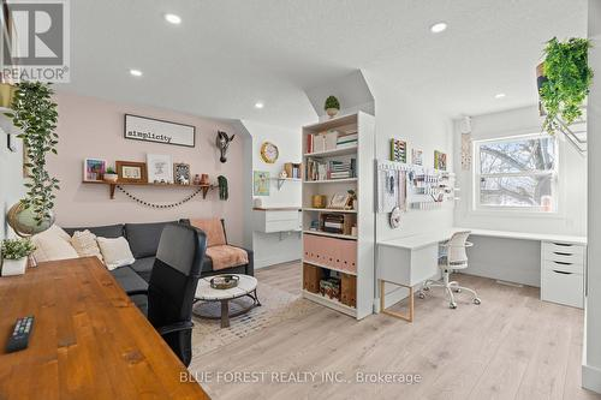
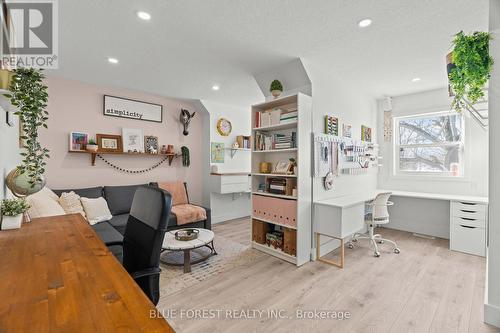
- remote control [5,315,36,354]
